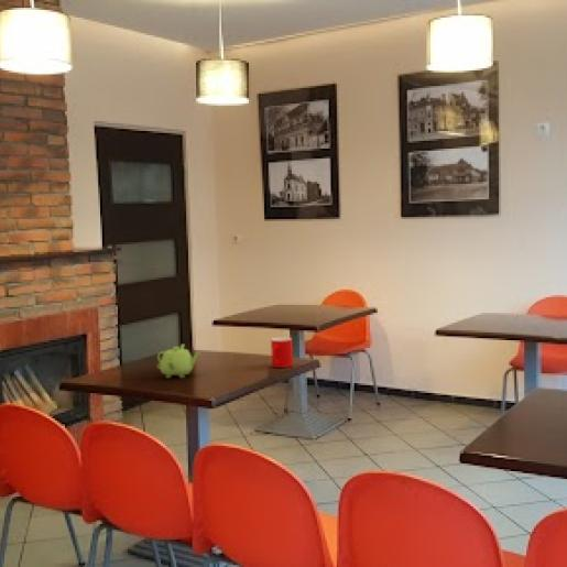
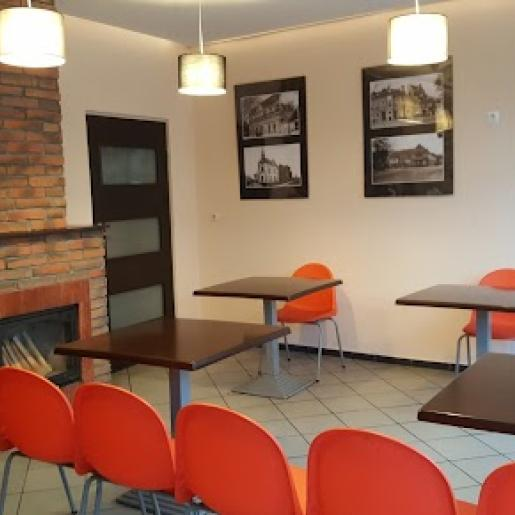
- cup [270,336,294,369]
- teapot [156,342,200,379]
